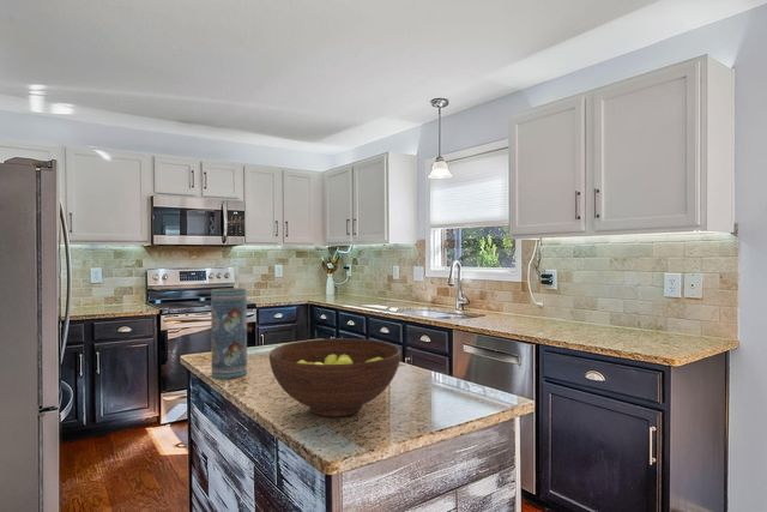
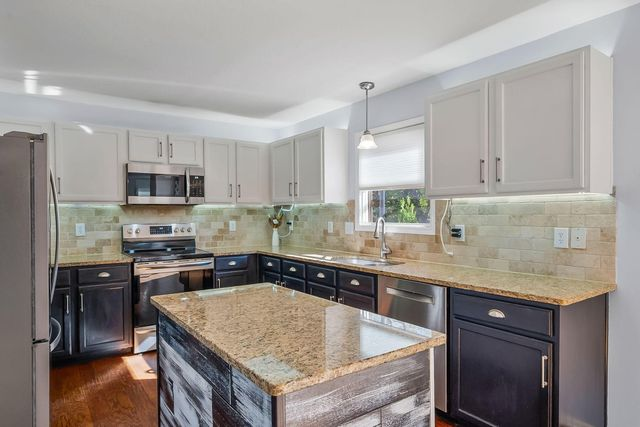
- fruit bowl [268,337,401,417]
- vase [210,287,248,380]
